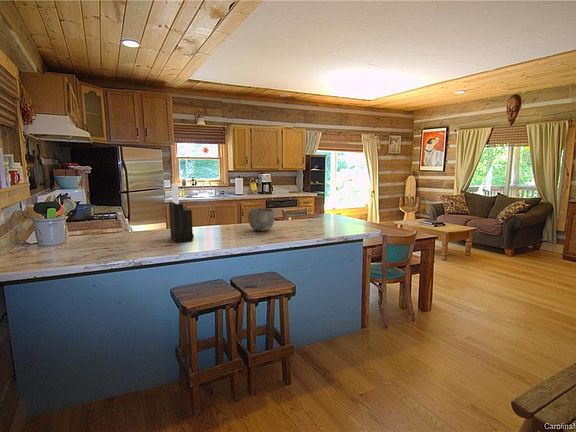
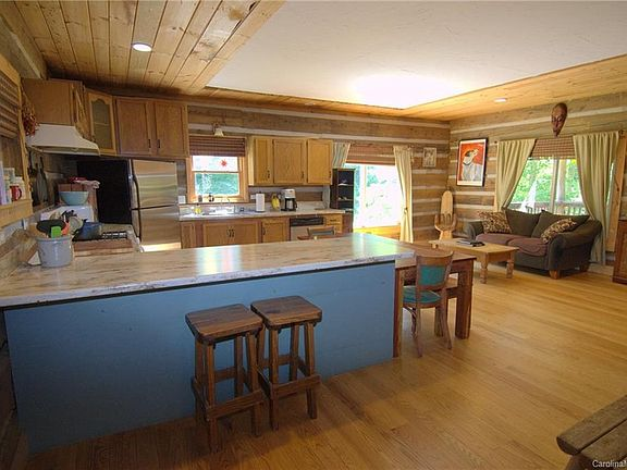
- knife block [168,183,195,244]
- bowl [247,207,275,232]
